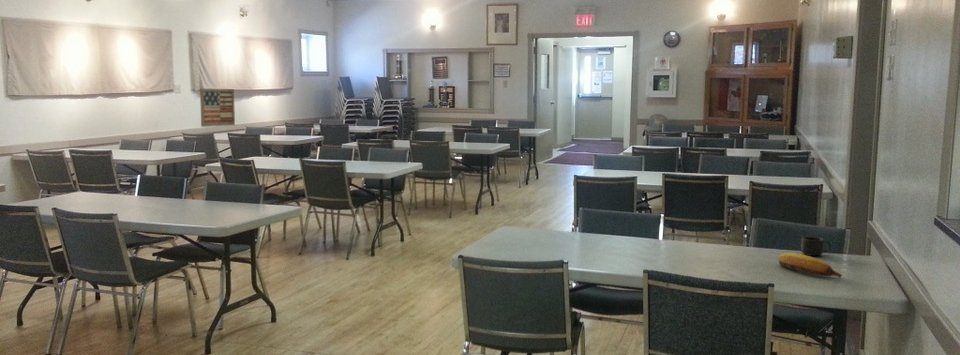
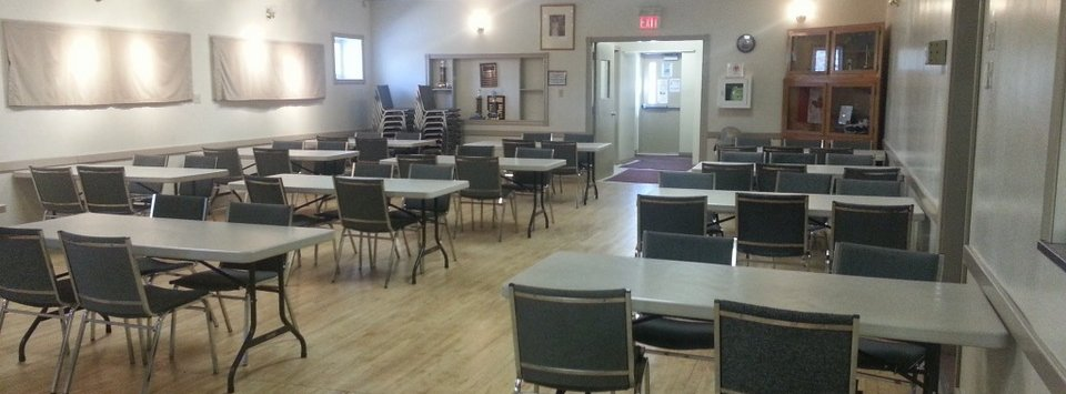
- wall art [199,88,236,128]
- mug [800,236,832,257]
- fruit [777,252,843,278]
